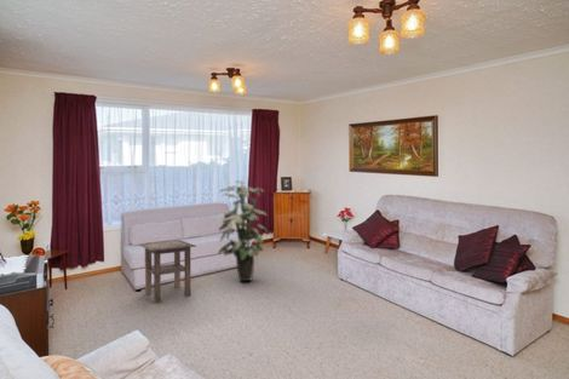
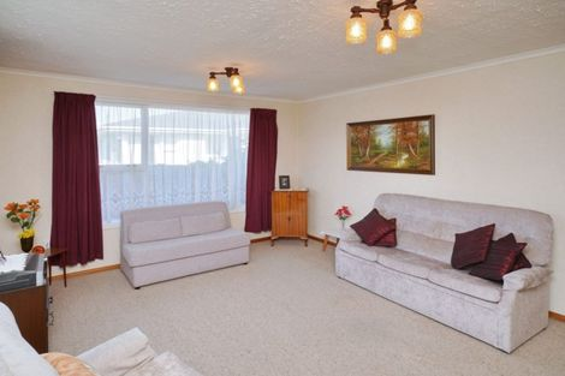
- side table [138,239,197,303]
- indoor plant [218,179,269,282]
